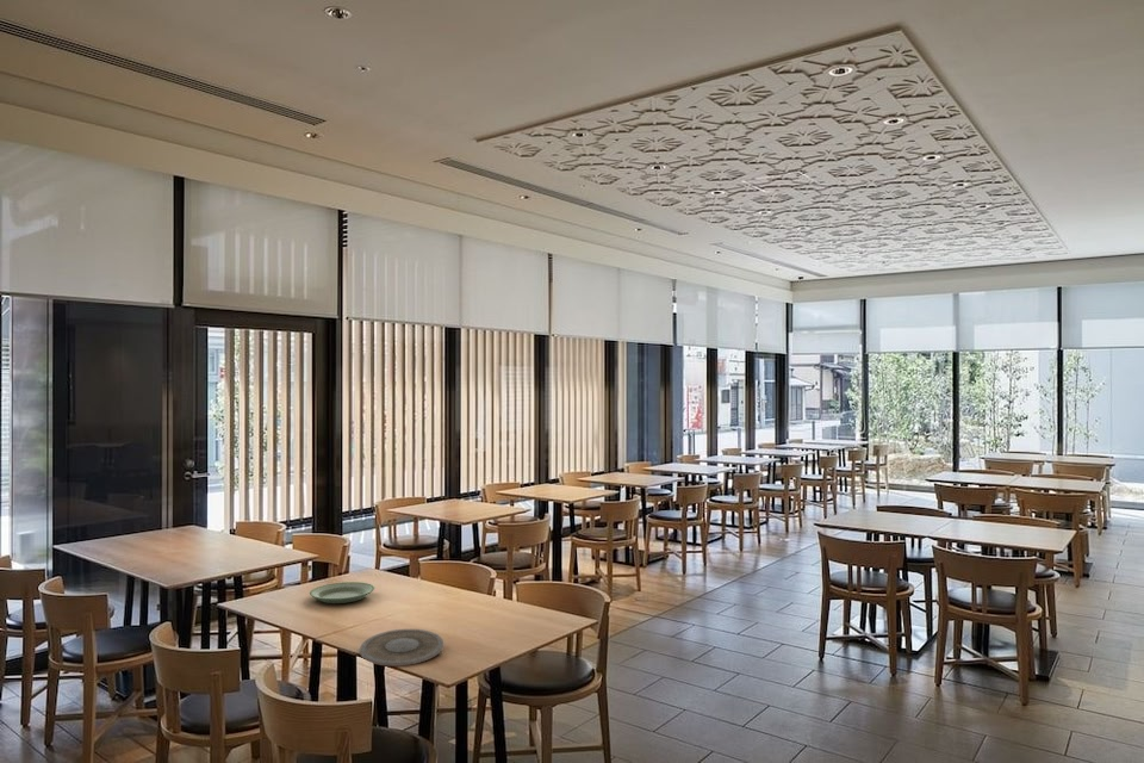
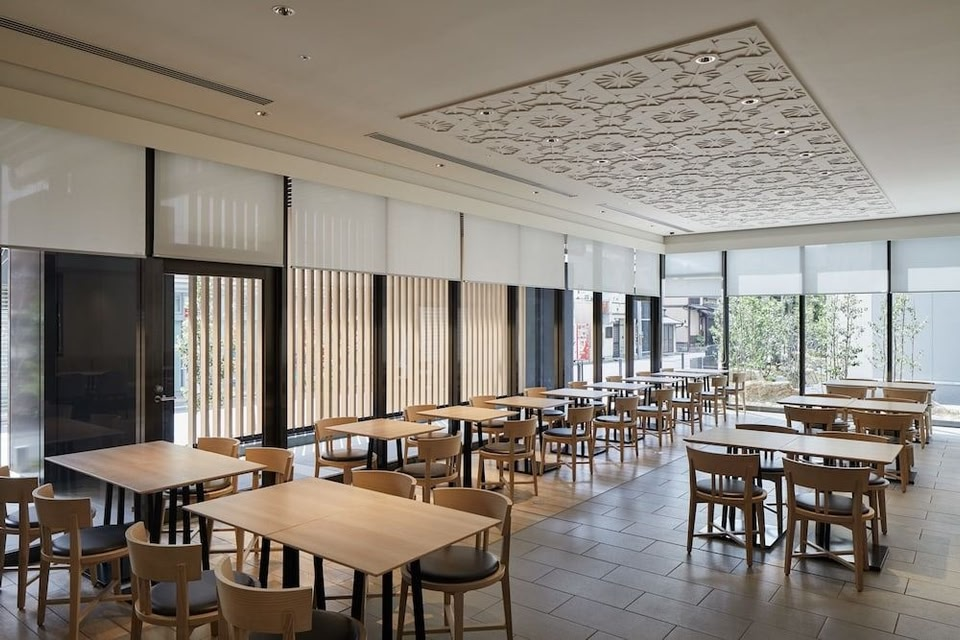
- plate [359,628,444,668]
- plate [309,581,375,604]
